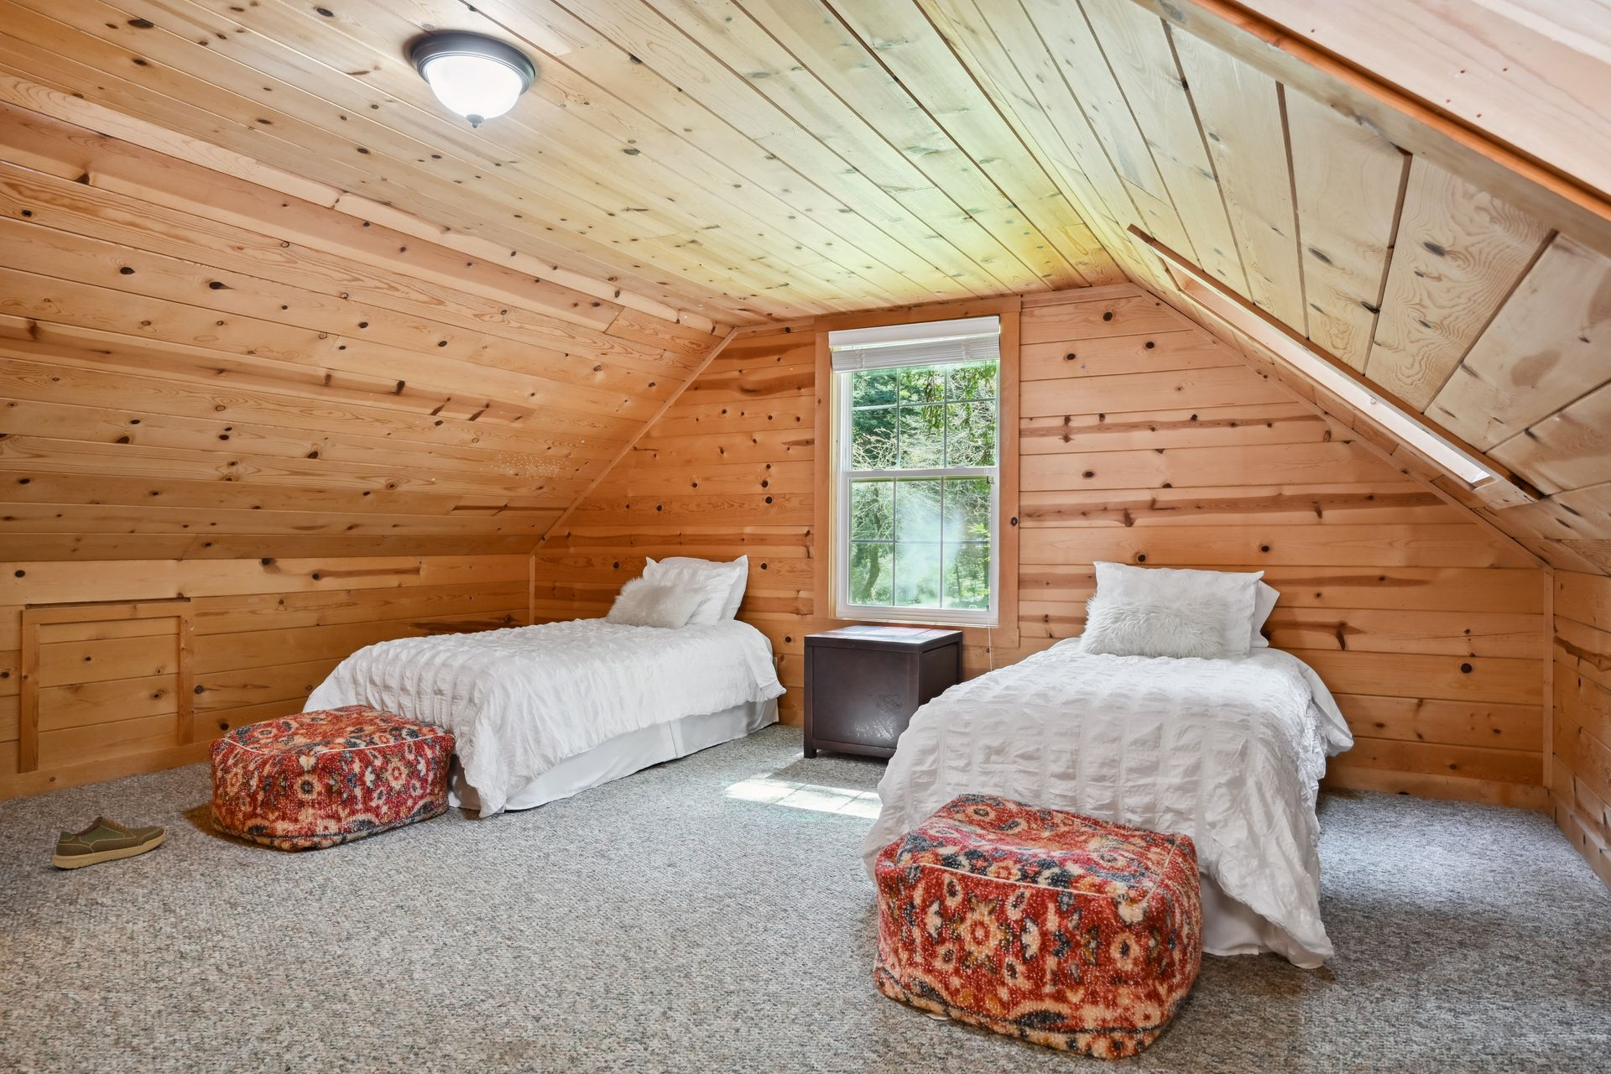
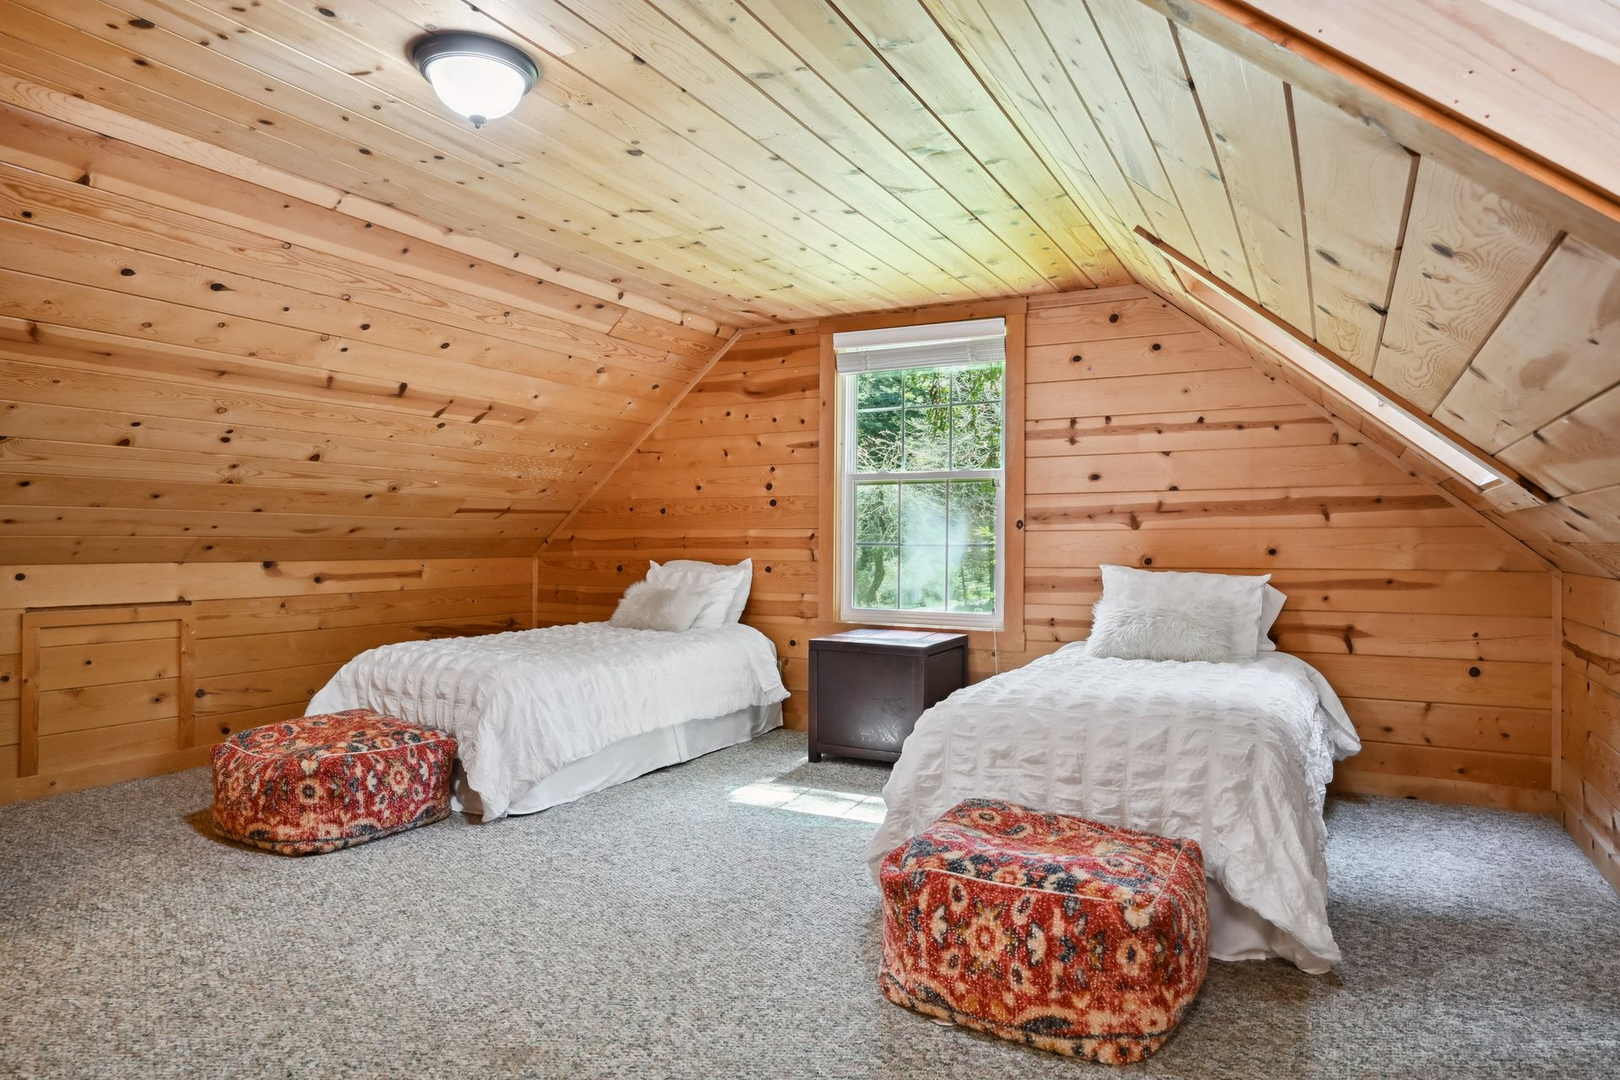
- shoe [50,815,167,869]
